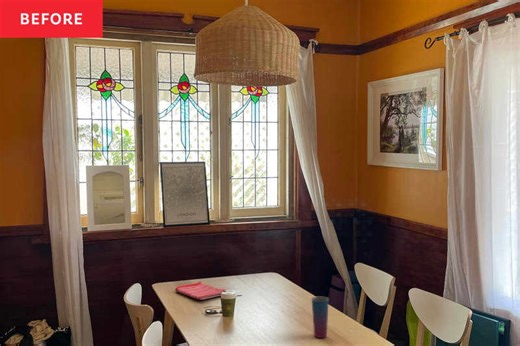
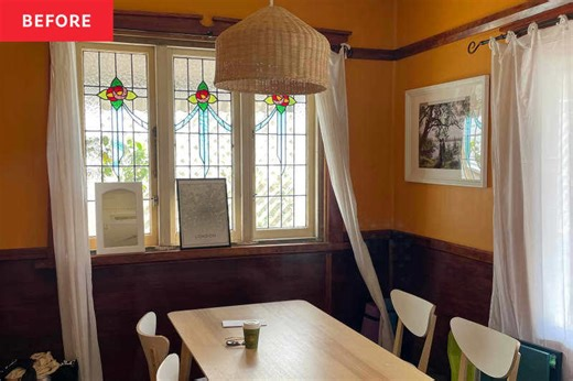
- cup [311,296,330,339]
- dish towel [174,281,227,301]
